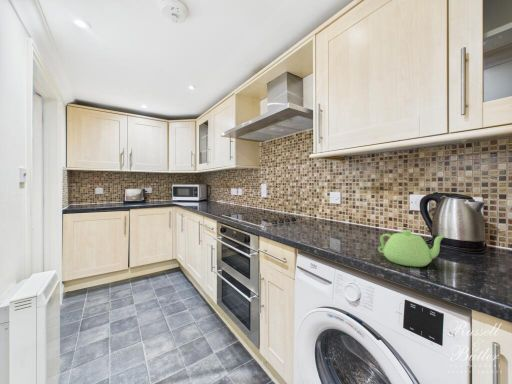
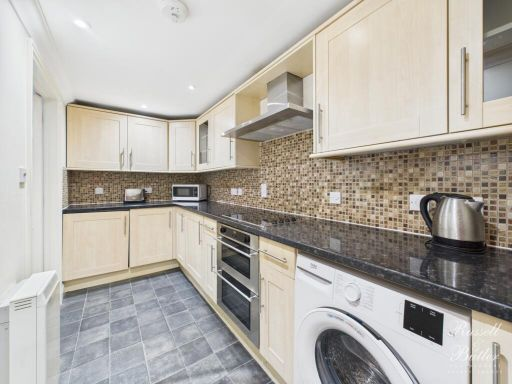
- teapot [377,229,448,268]
